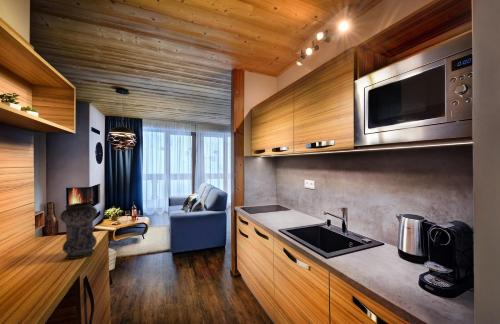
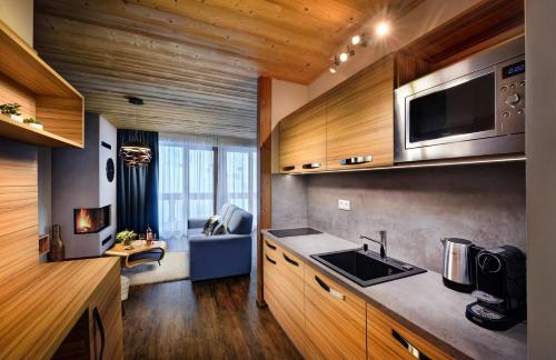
- vase [59,201,98,260]
